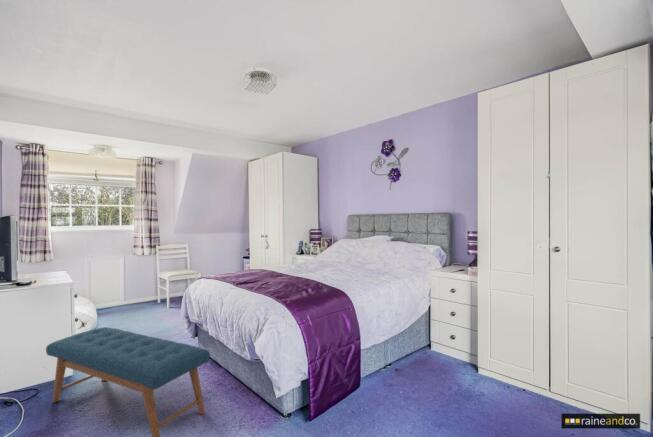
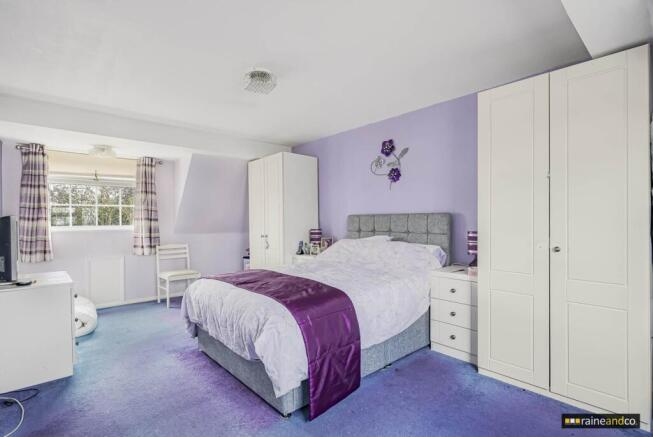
- bench [45,326,211,437]
